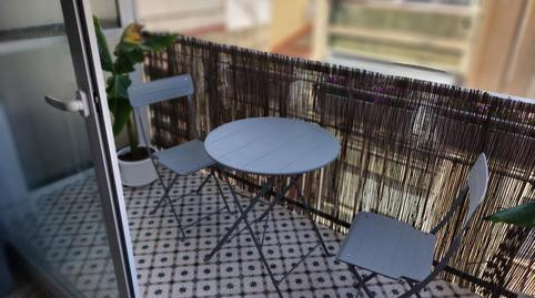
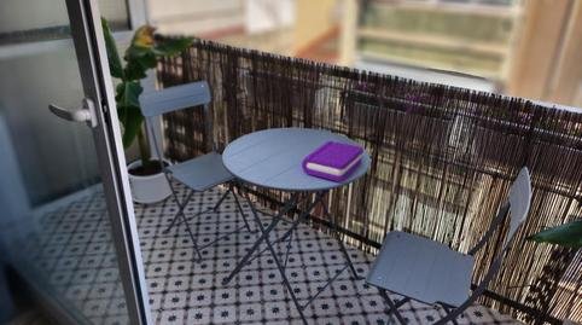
+ book [301,140,365,182]
